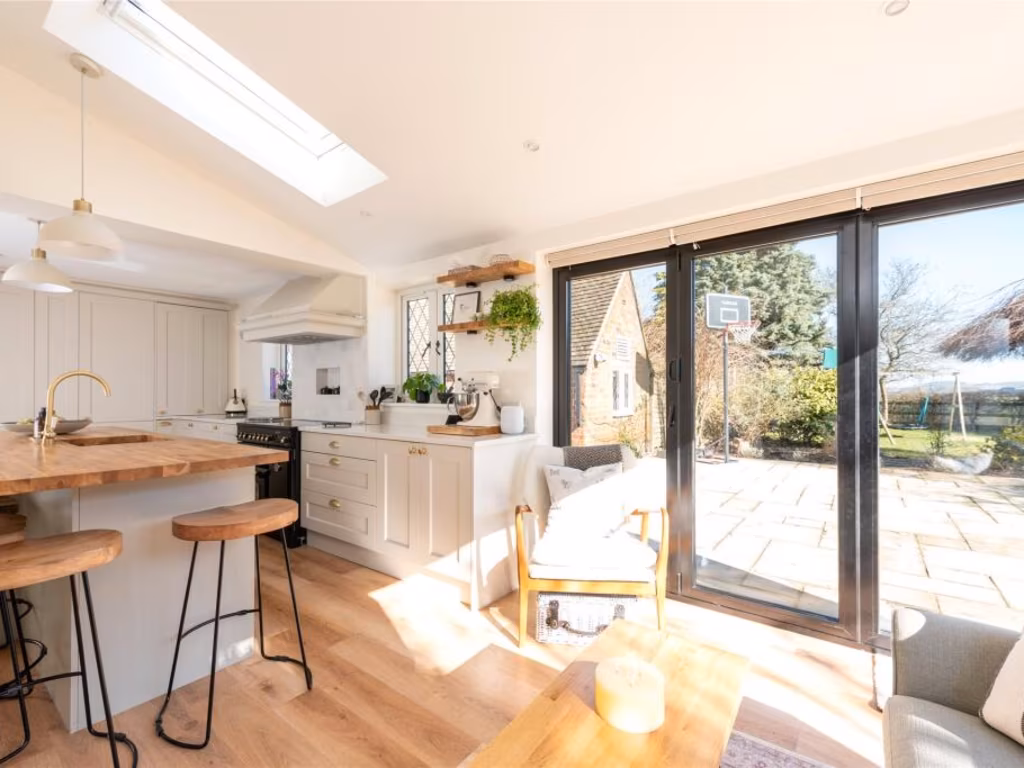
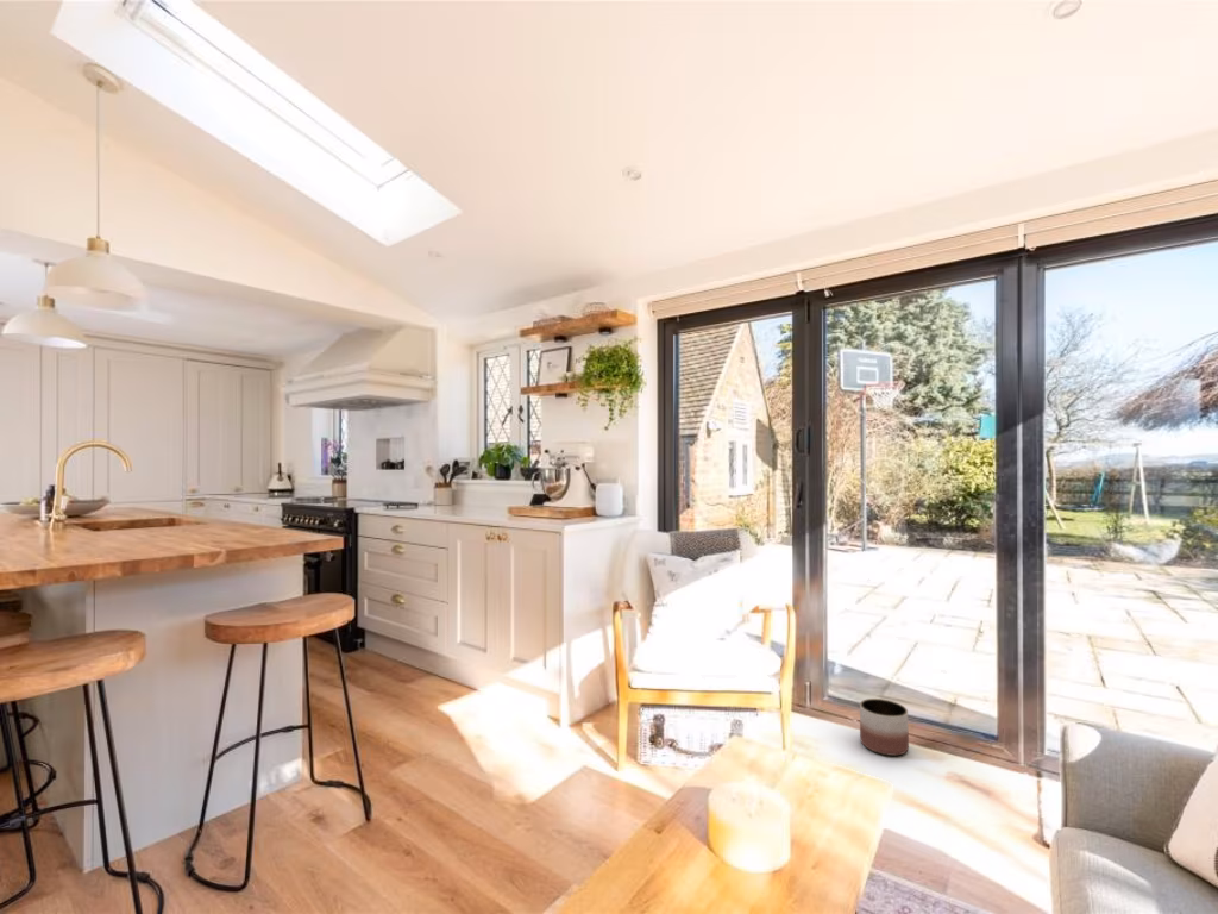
+ planter [859,697,910,757]
